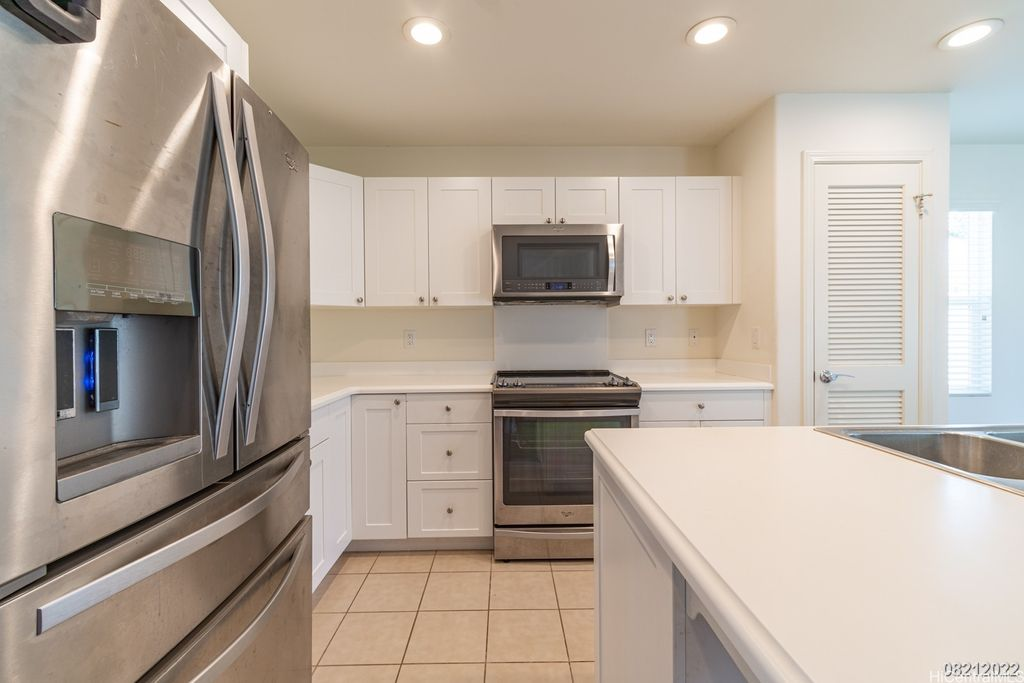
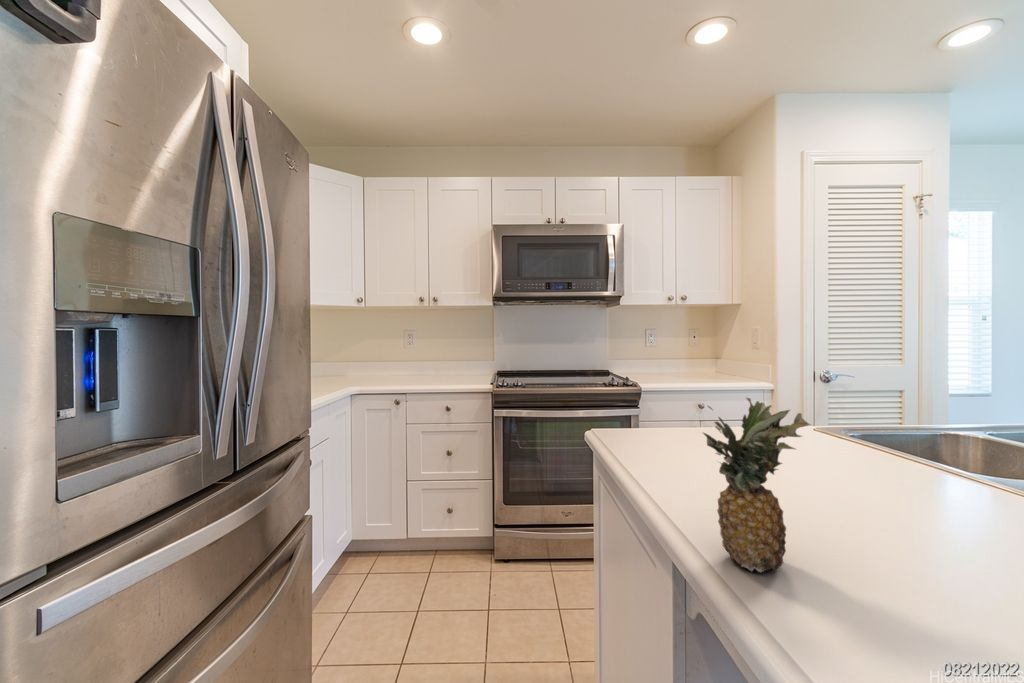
+ fruit [701,396,812,573]
